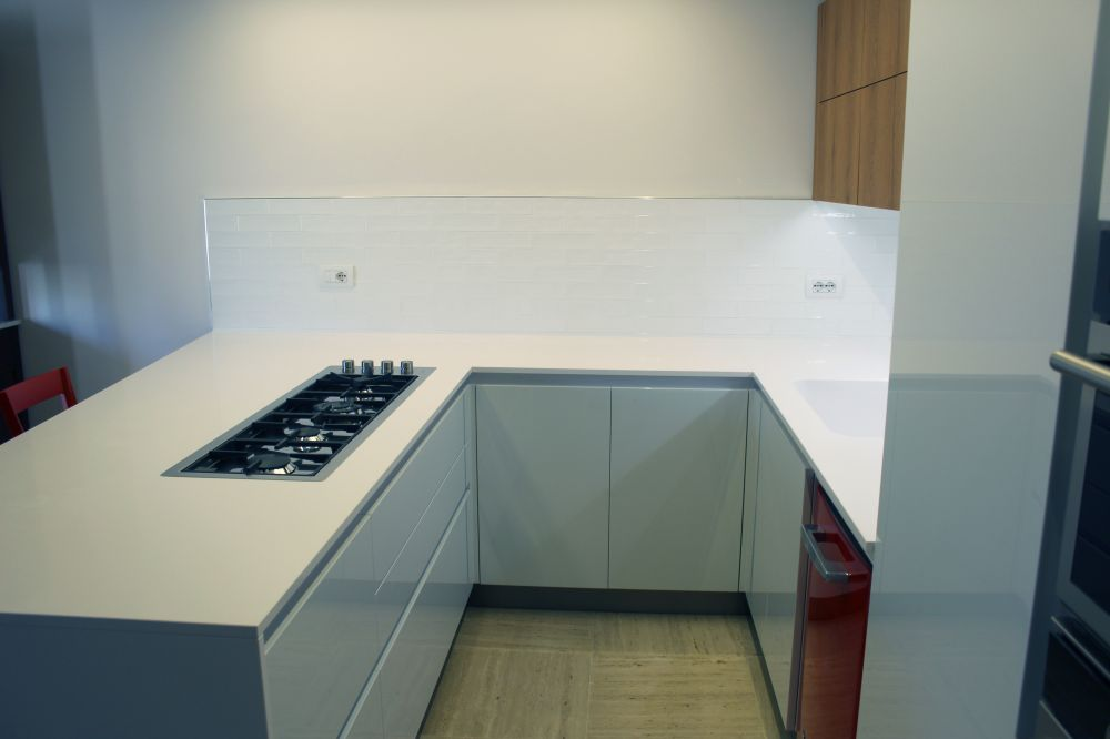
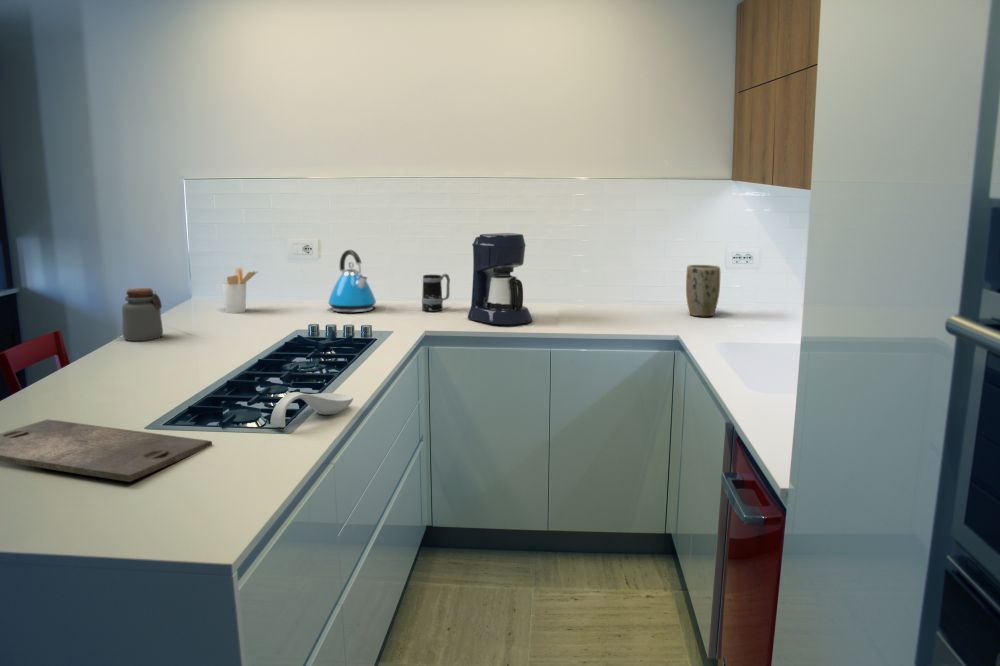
+ plant pot [685,264,721,317]
+ coffee maker [467,232,533,326]
+ utensil holder [221,267,259,314]
+ kettle [327,249,377,313]
+ cutting board [0,418,213,483]
+ jar [121,287,164,342]
+ spoon rest [270,391,354,428]
+ mug [421,273,451,312]
